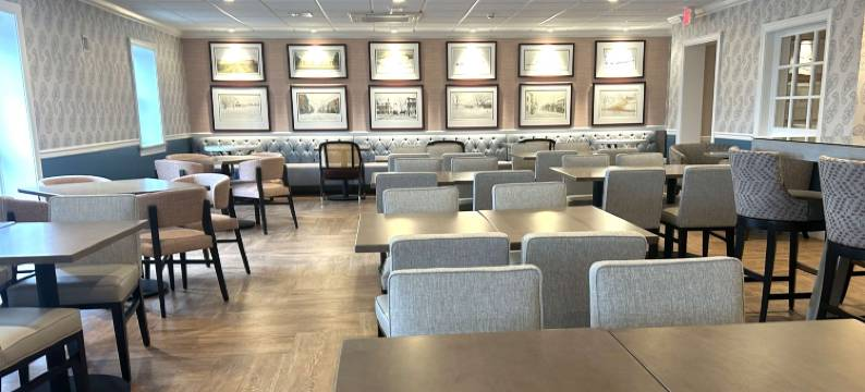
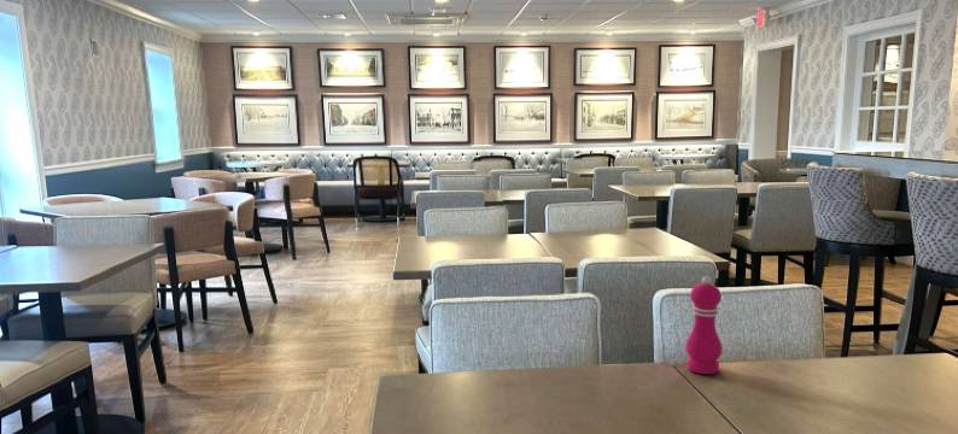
+ pepper mill [684,275,723,375]
